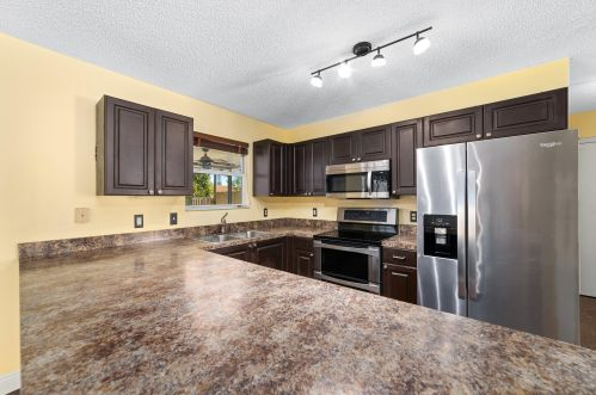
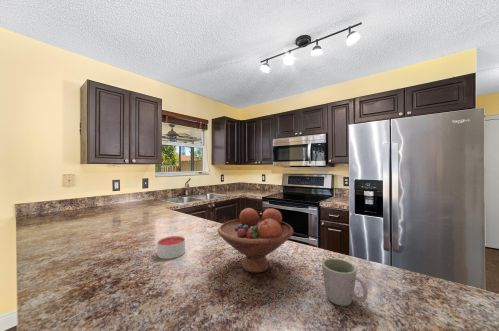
+ mug [321,257,369,307]
+ fruit bowl [217,207,294,274]
+ candle [156,235,186,260]
